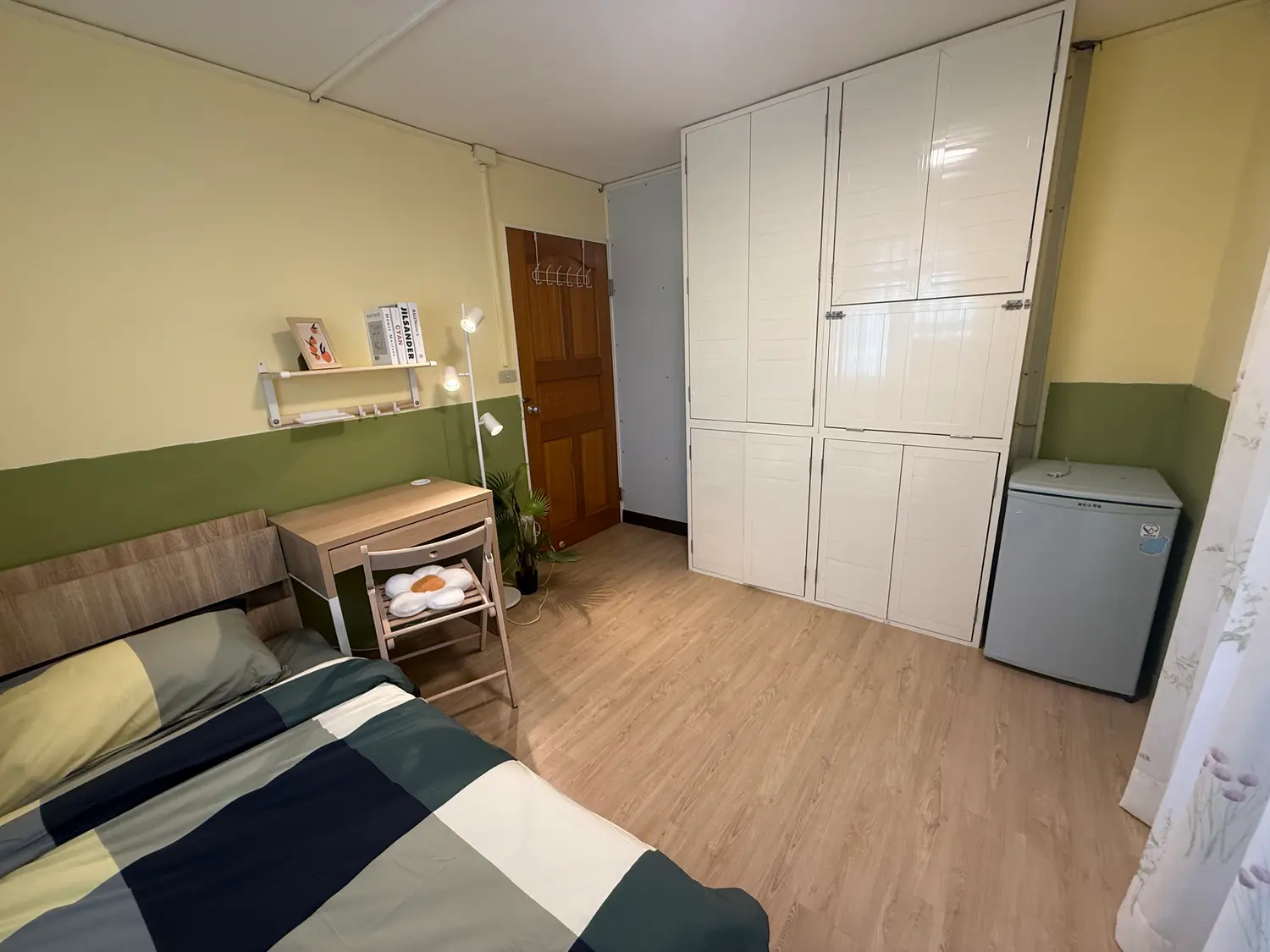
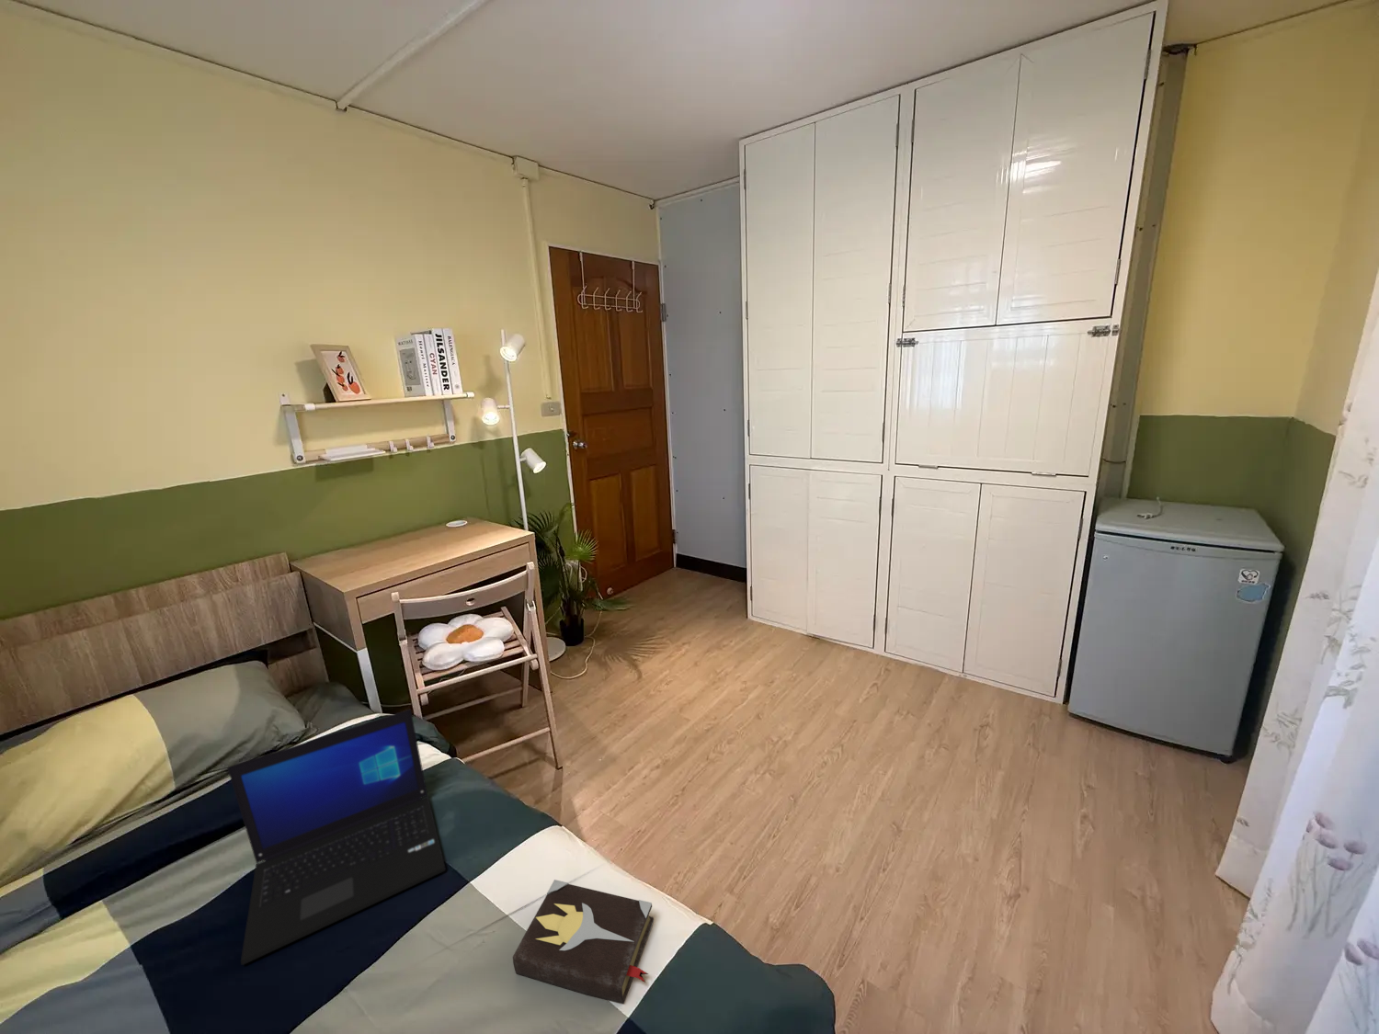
+ laptop [226,708,446,966]
+ hardback book [513,879,655,1005]
